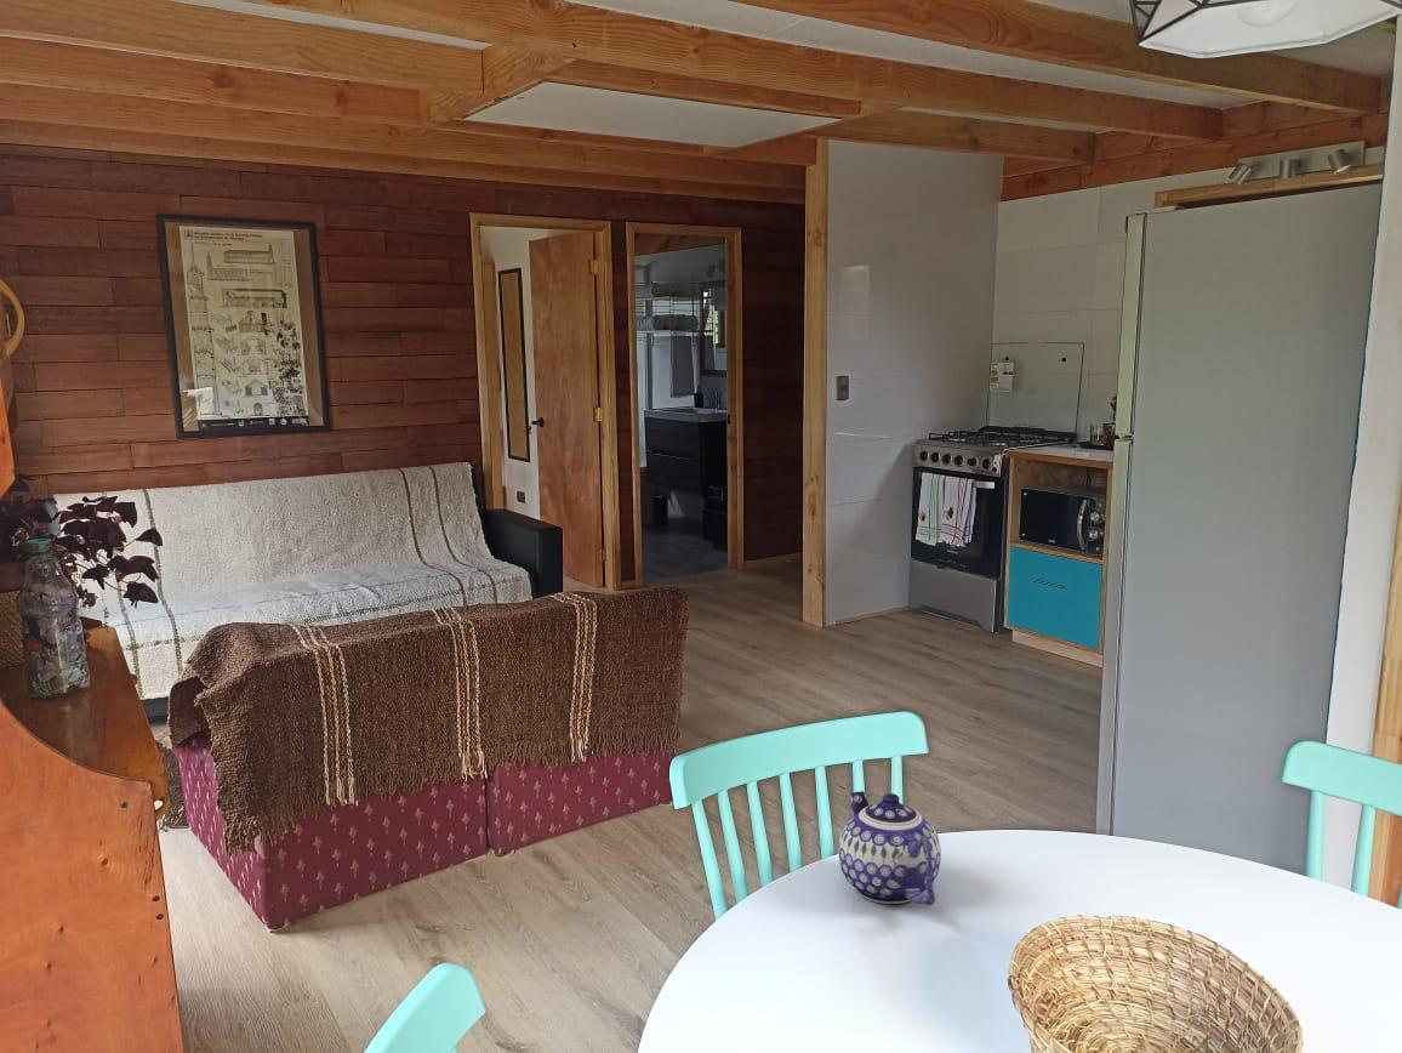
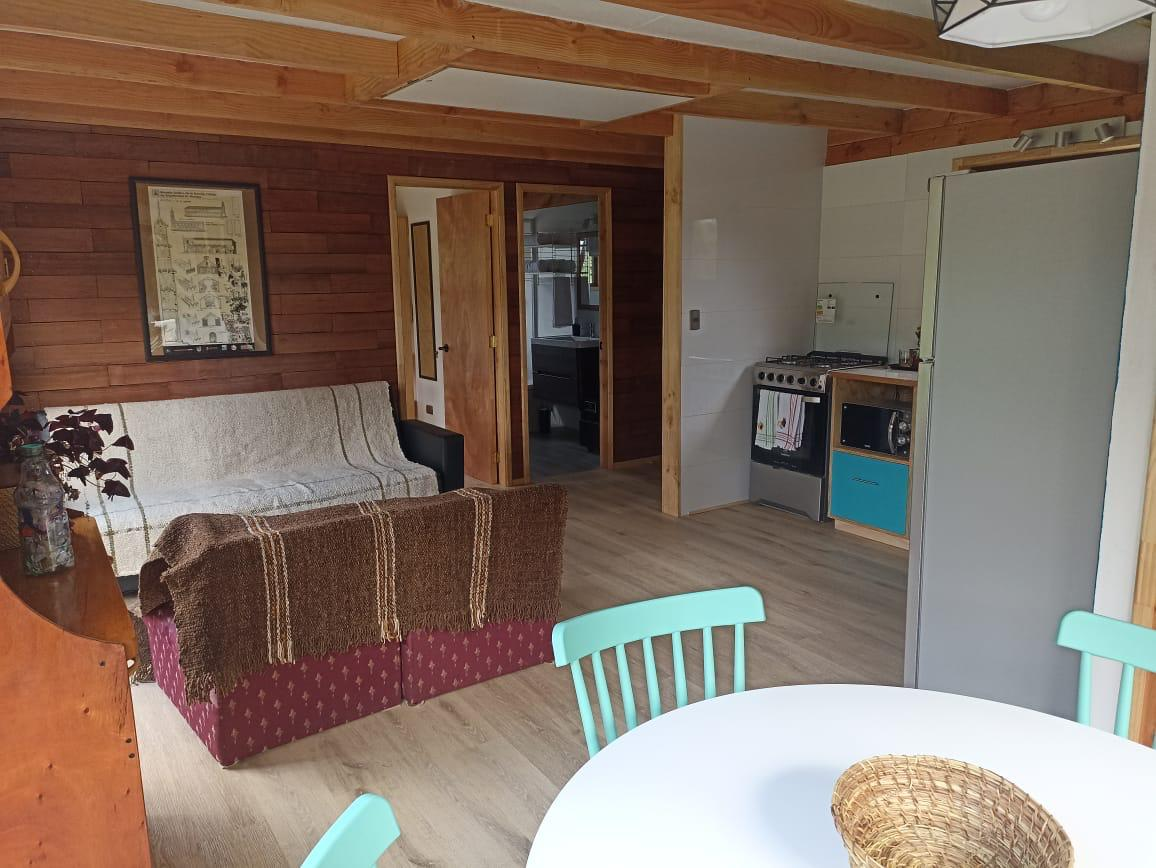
- teapot [838,790,942,906]
